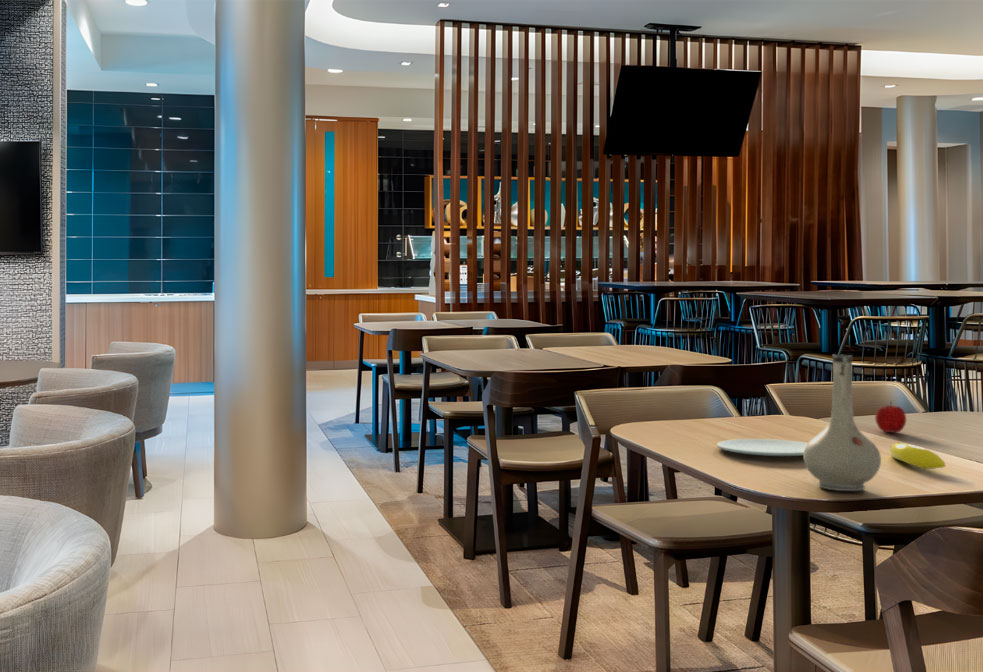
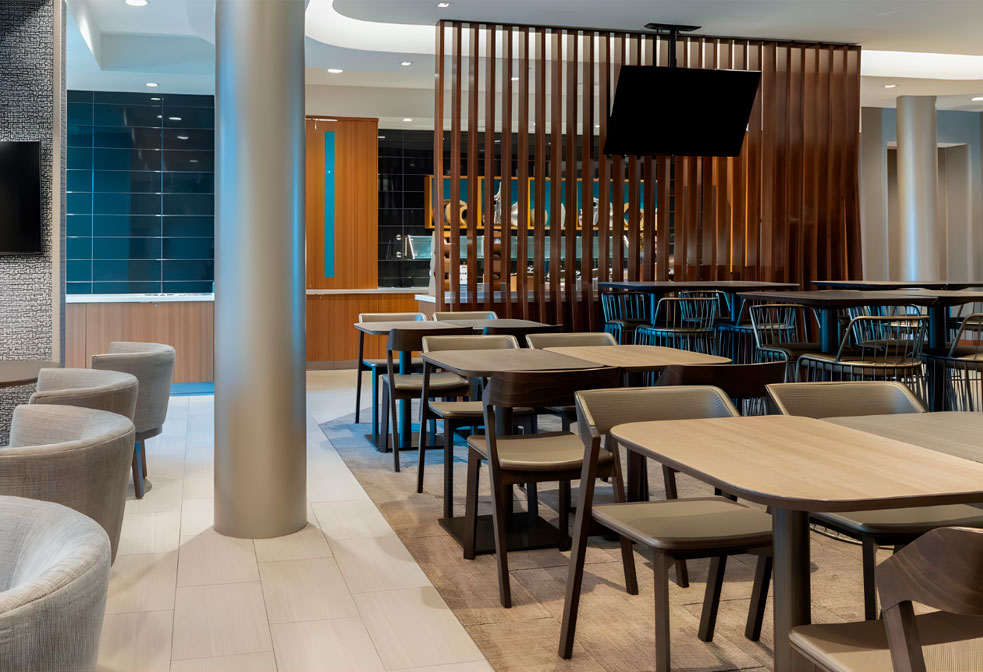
- vase [803,354,882,492]
- banana [889,442,947,470]
- apple [874,400,907,434]
- paper plate [716,438,809,457]
